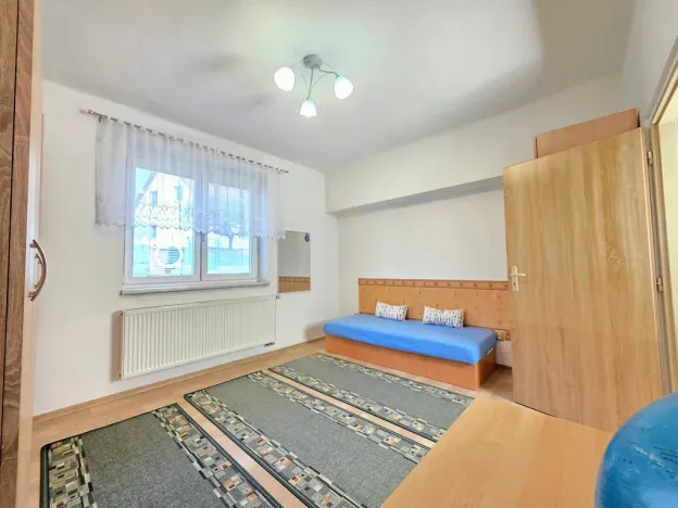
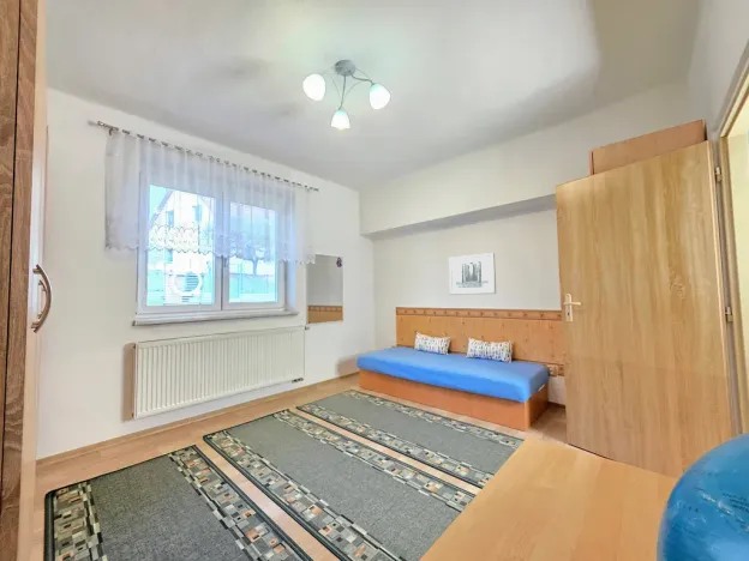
+ wall art [448,252,497,296]
